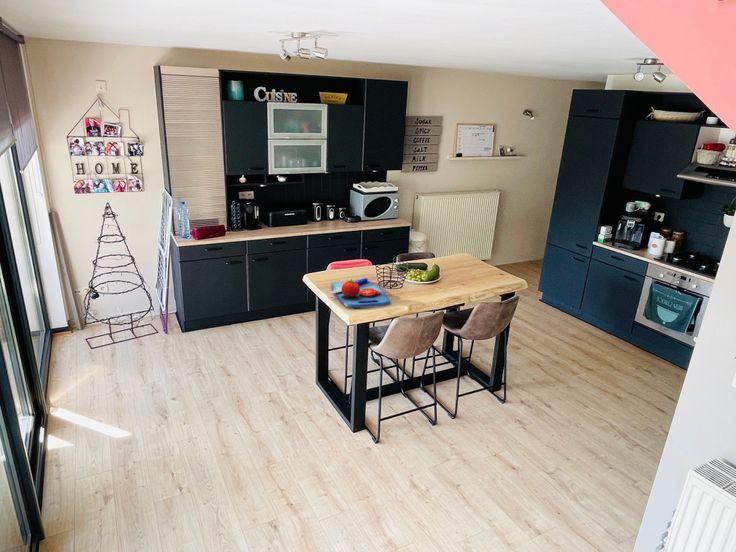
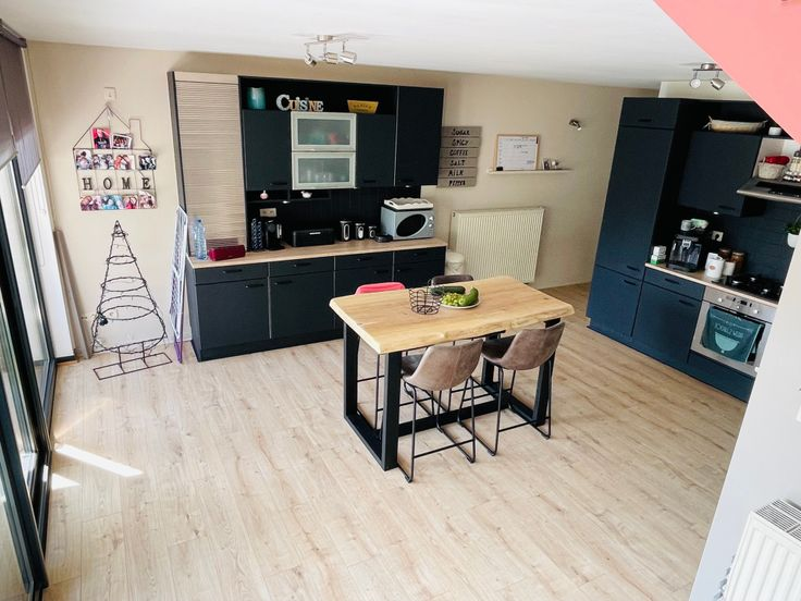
- chopping board [328,277,391,308]
